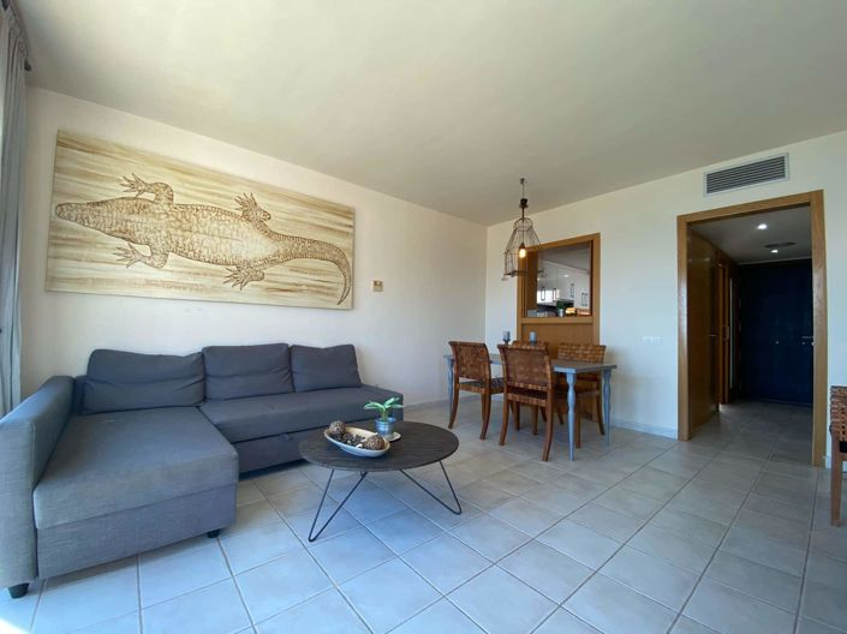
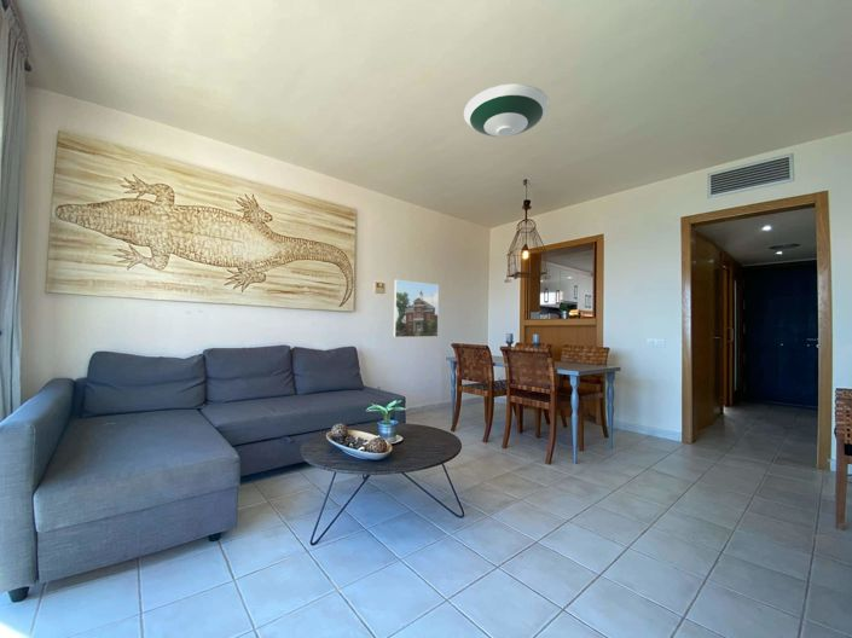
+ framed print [393,279,440,338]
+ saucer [463,83,551,138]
